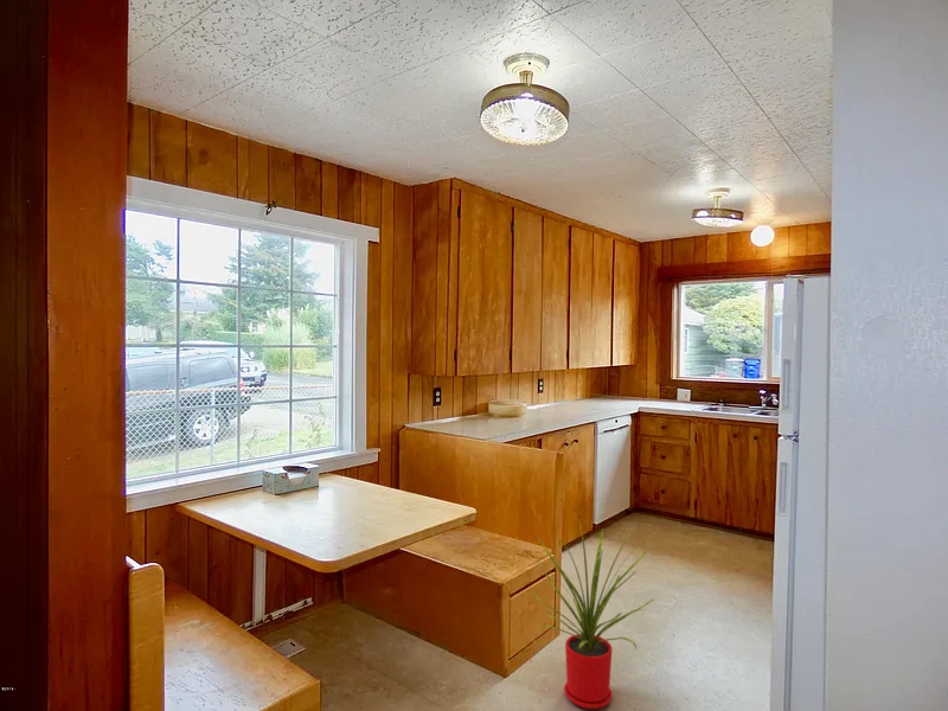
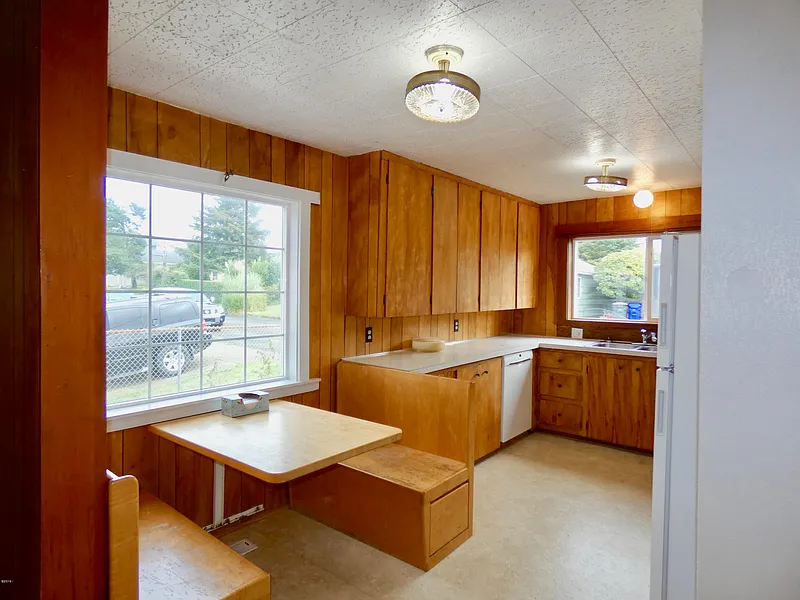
- house plant [526,518,655,710]
